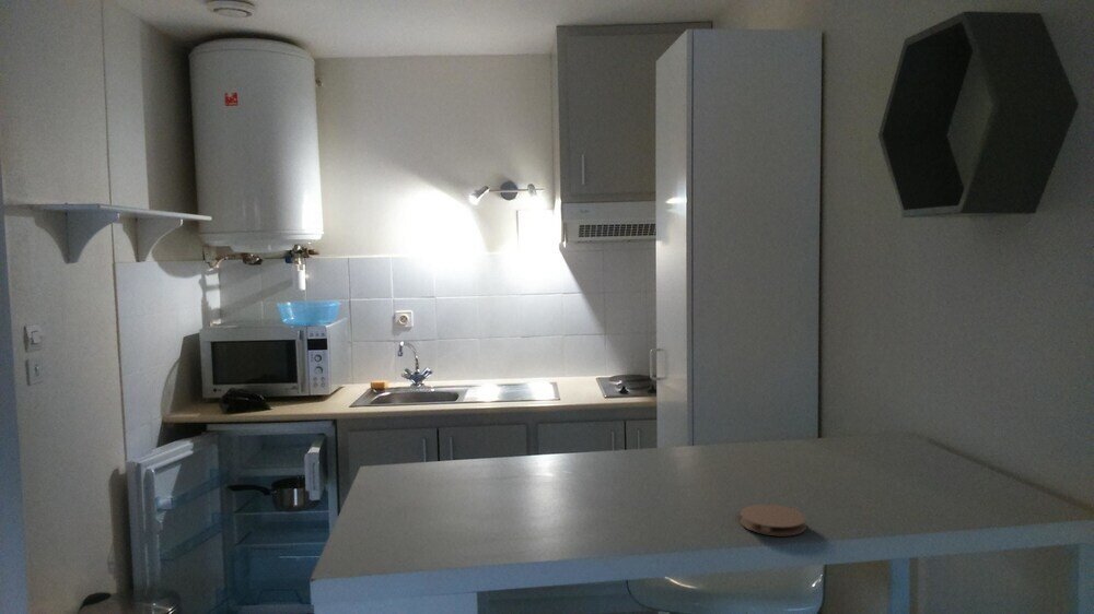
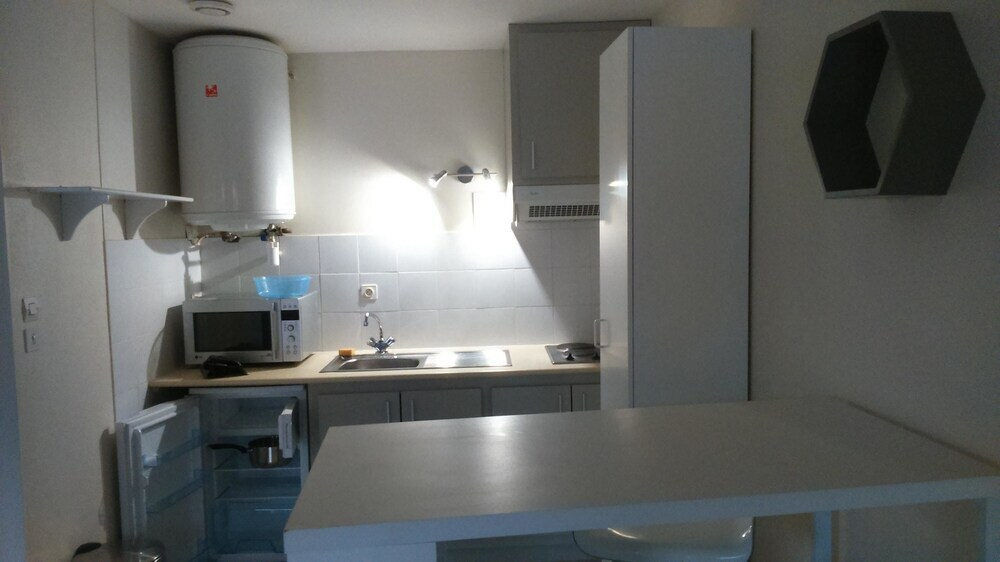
- coaster [740,503,807,538]
